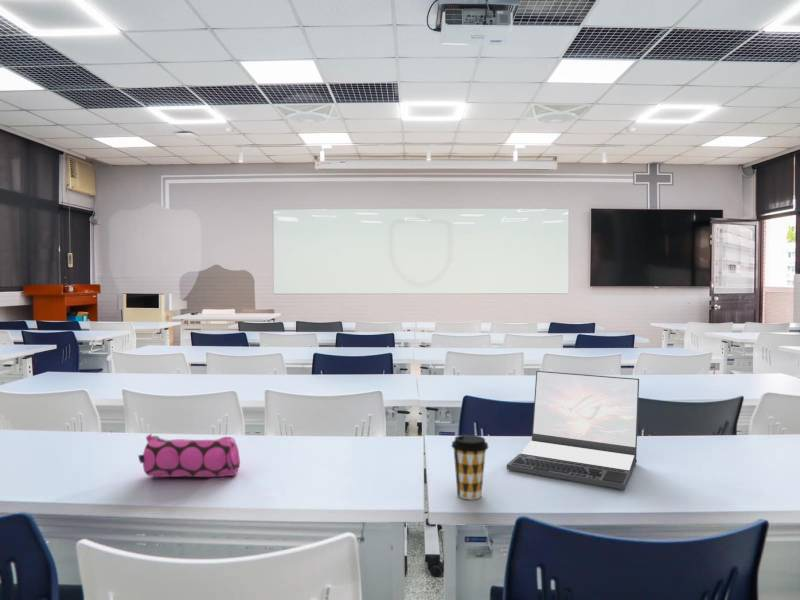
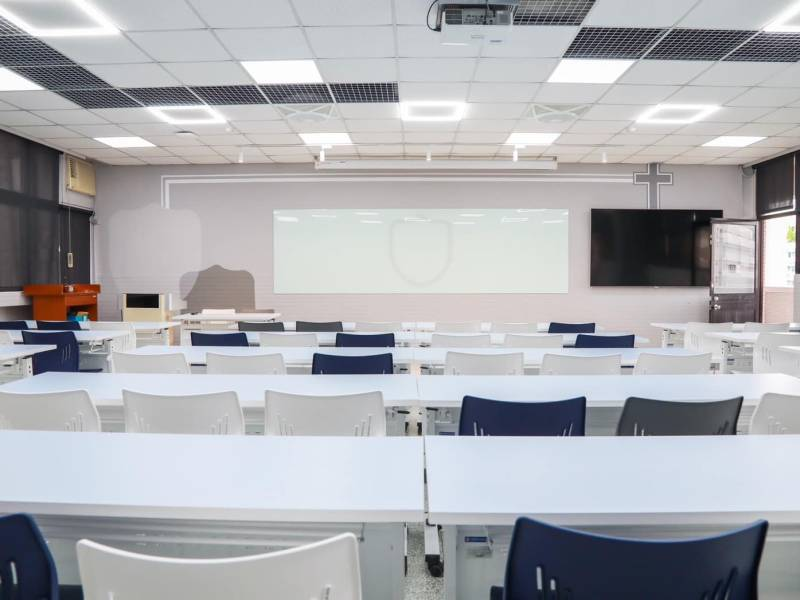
- coffee cup [451,434,489,500]
- laptop [506,370,640,490]
- pencil case [137,432,241,478]
